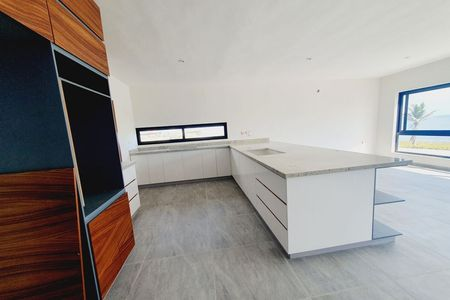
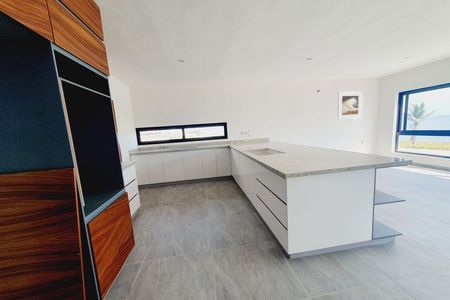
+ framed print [337,90,364,120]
